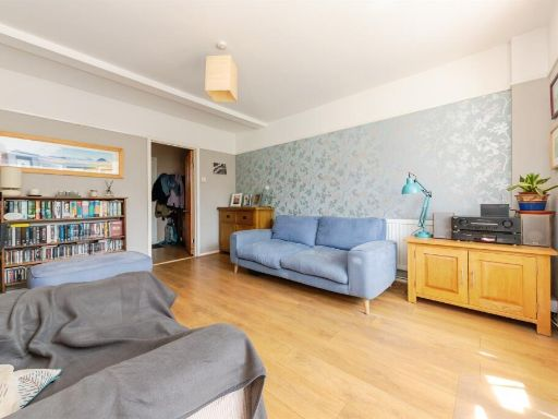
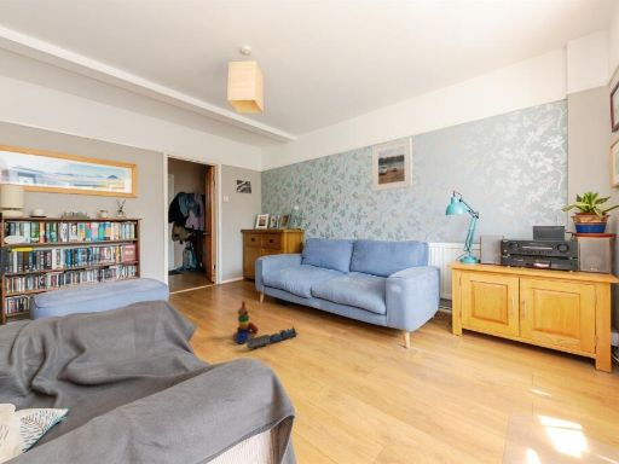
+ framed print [371,137,413,192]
+ stacking toy [231,300,260,346]
+ toy train [245,325,299,350]
